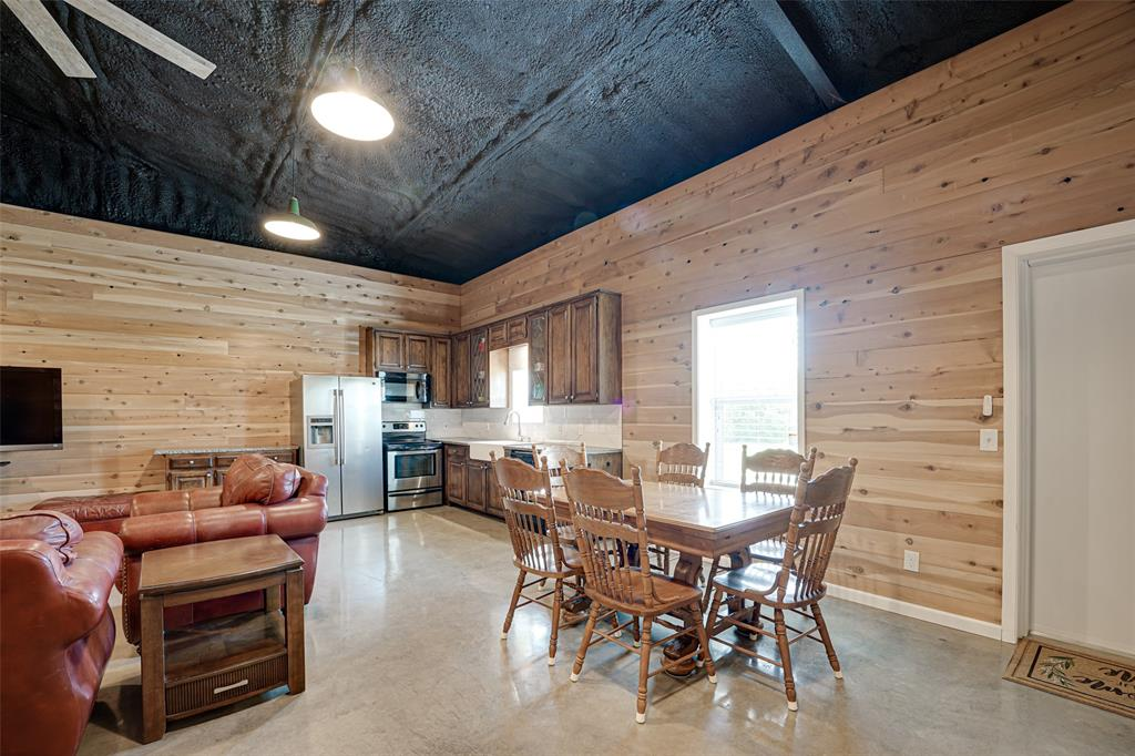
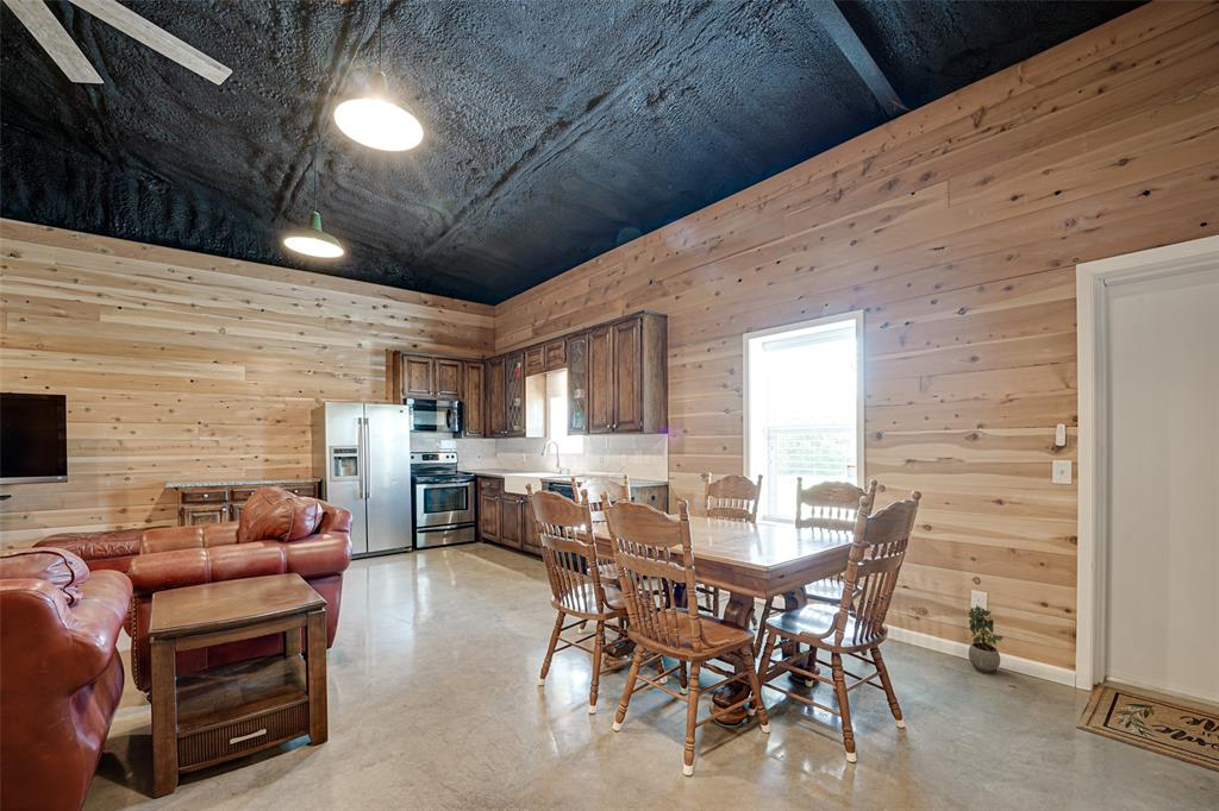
+ potted plant [967,604,1005,674]
